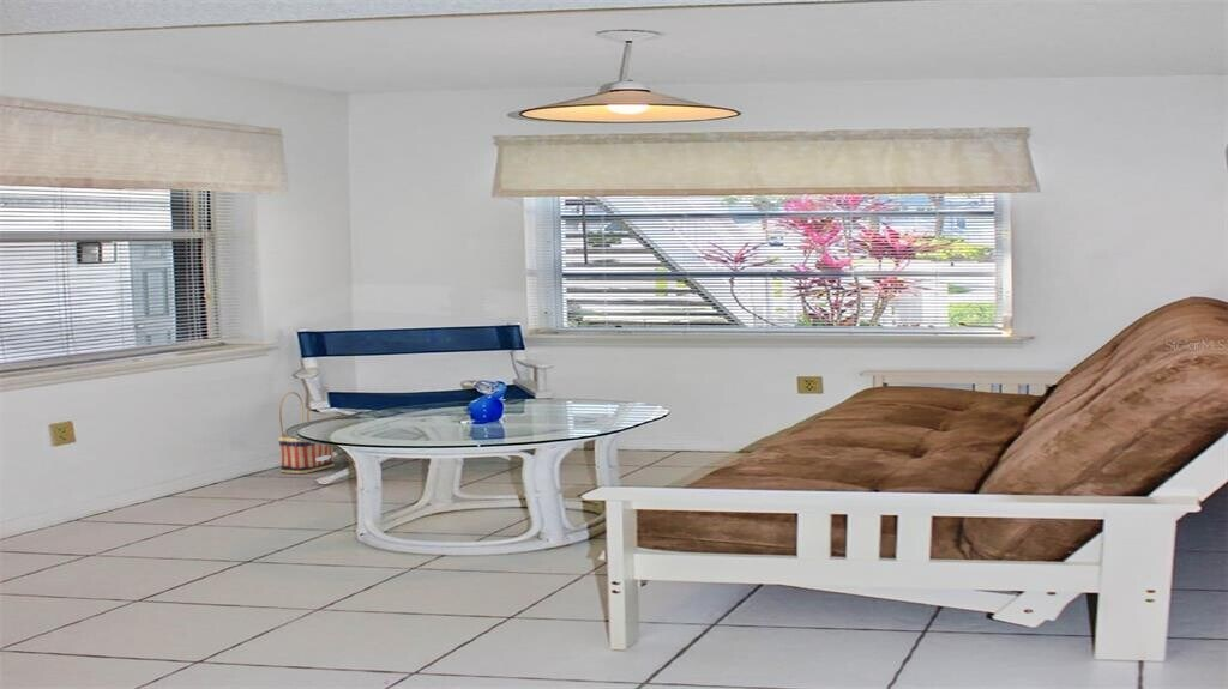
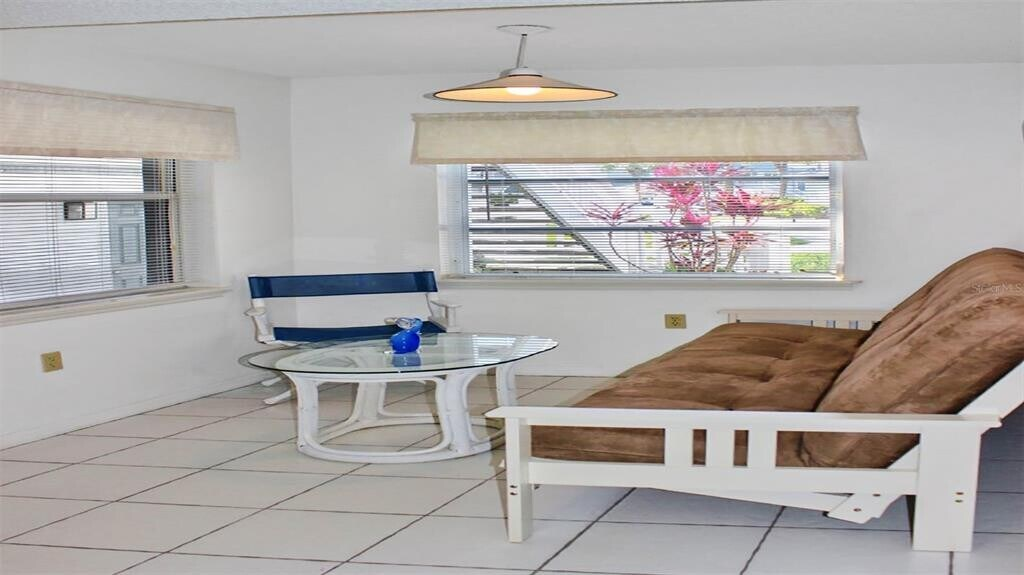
- basket [277,391,336,475]
